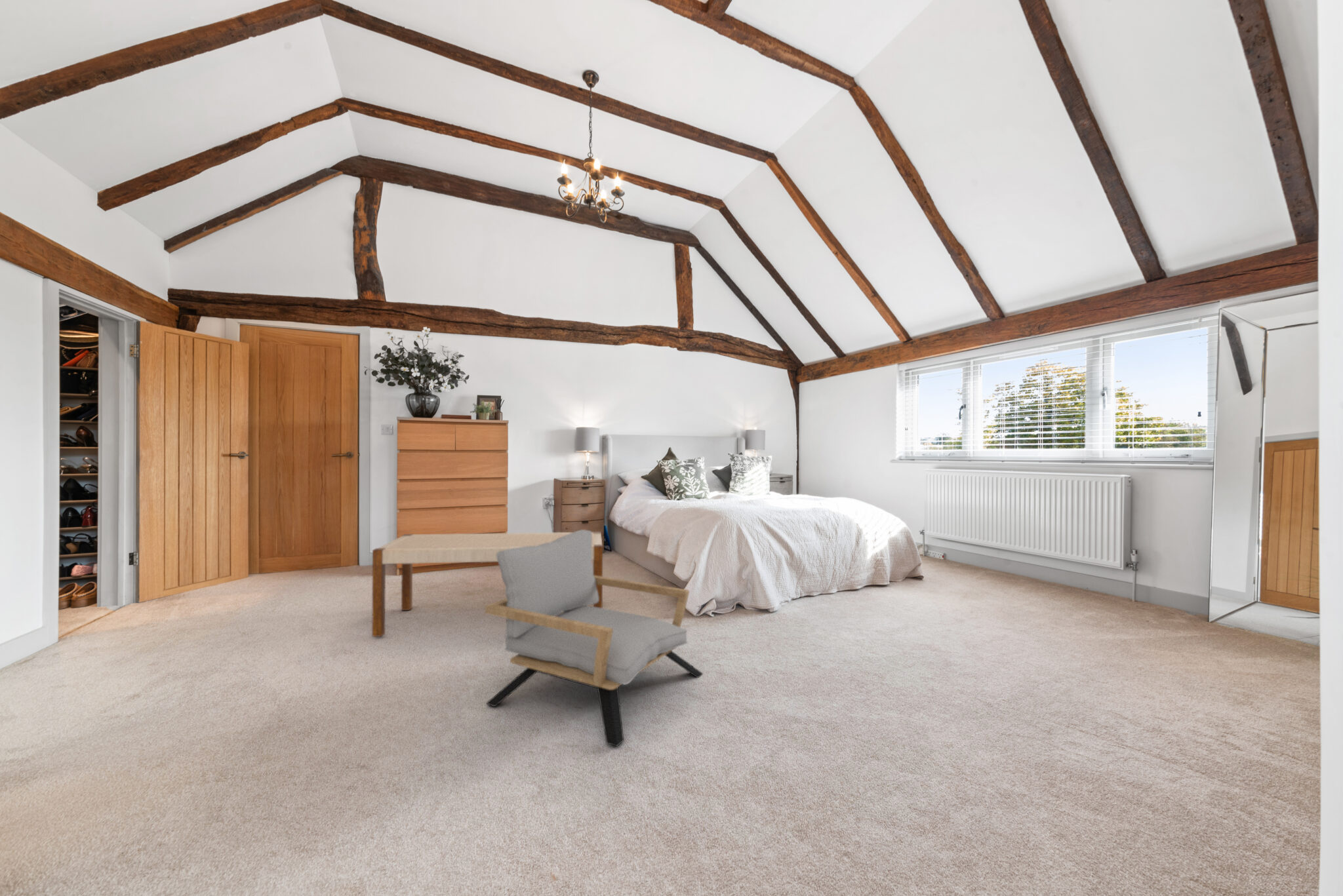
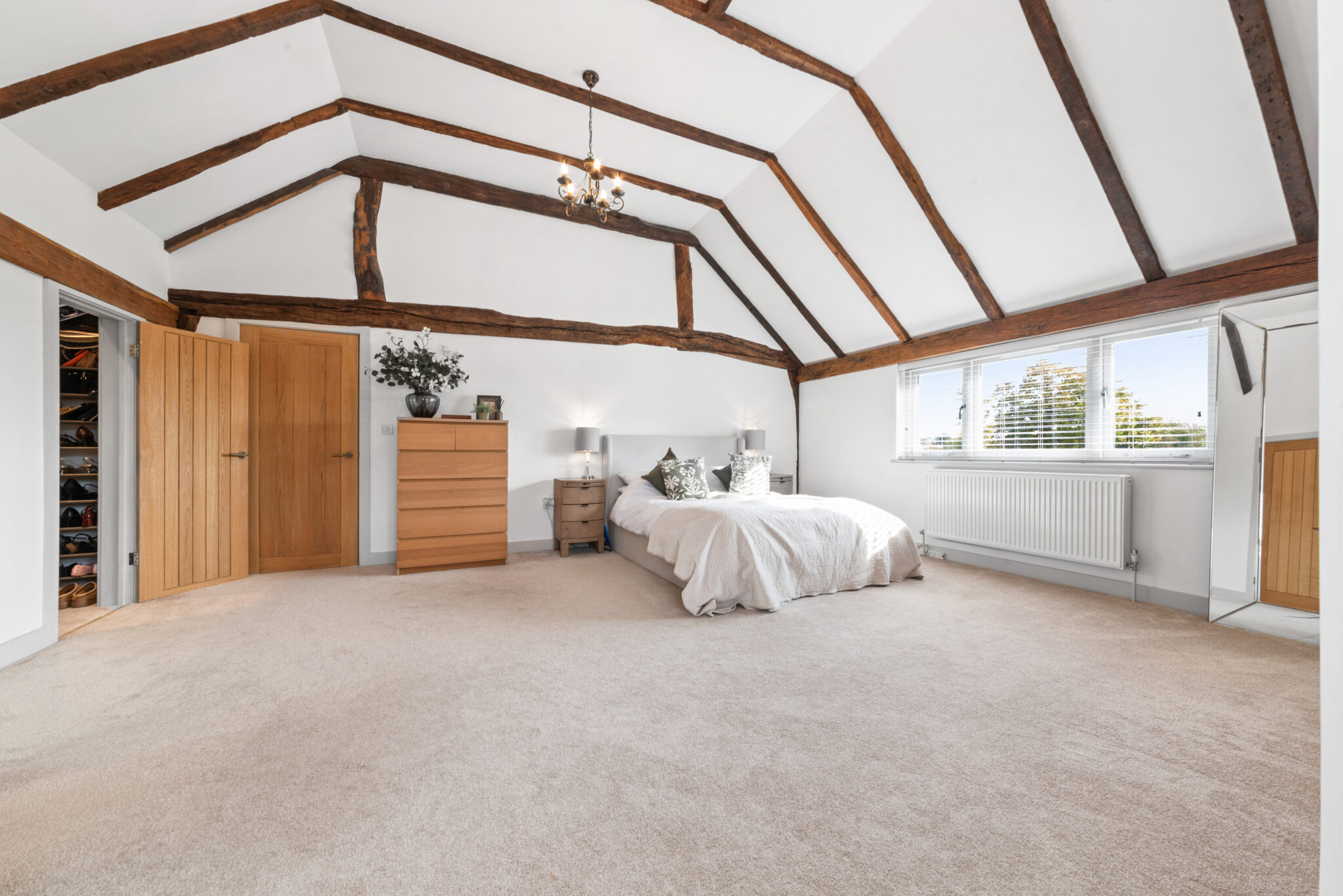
- bench [371,531,603,637]
- armchair [485,529,704,747]
